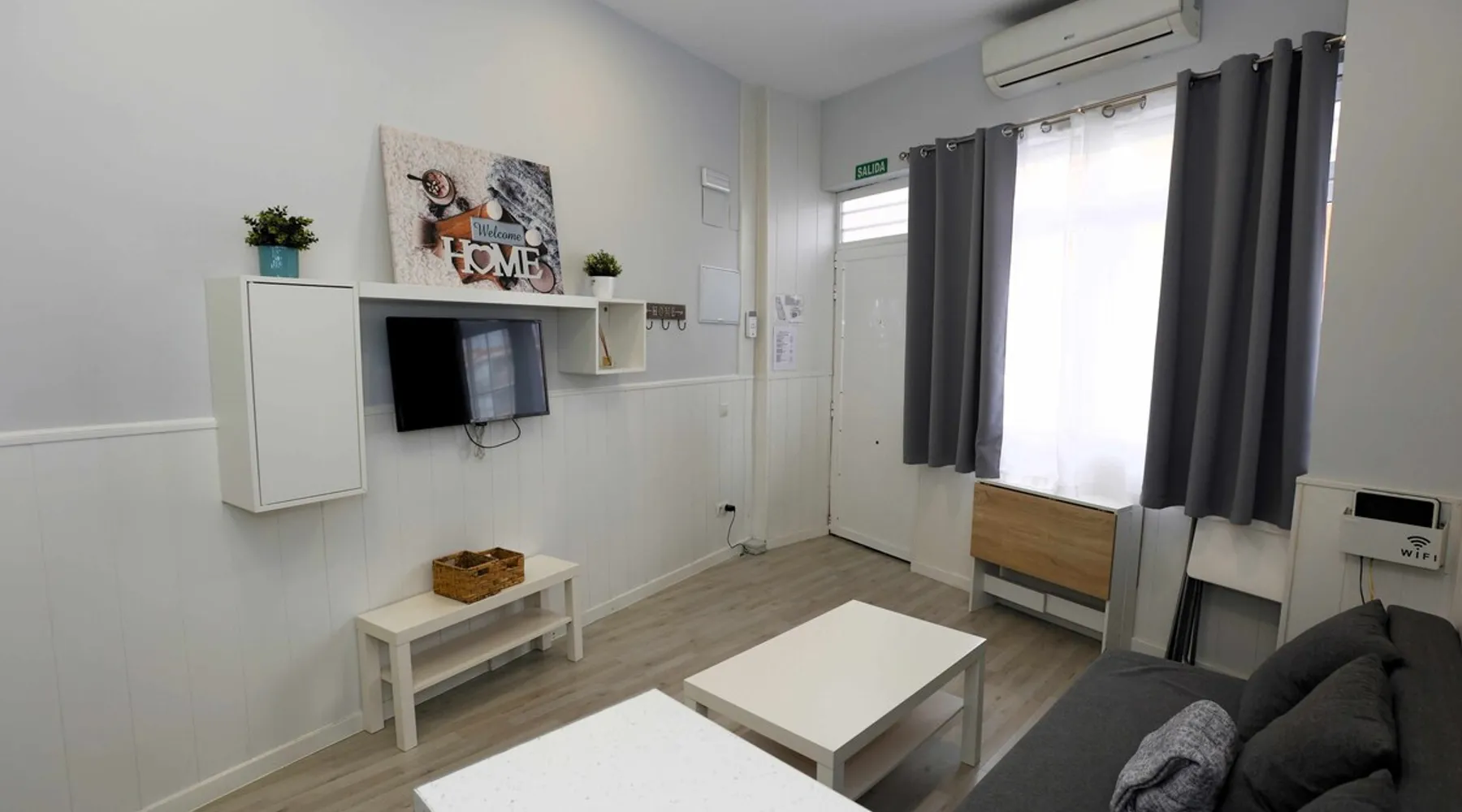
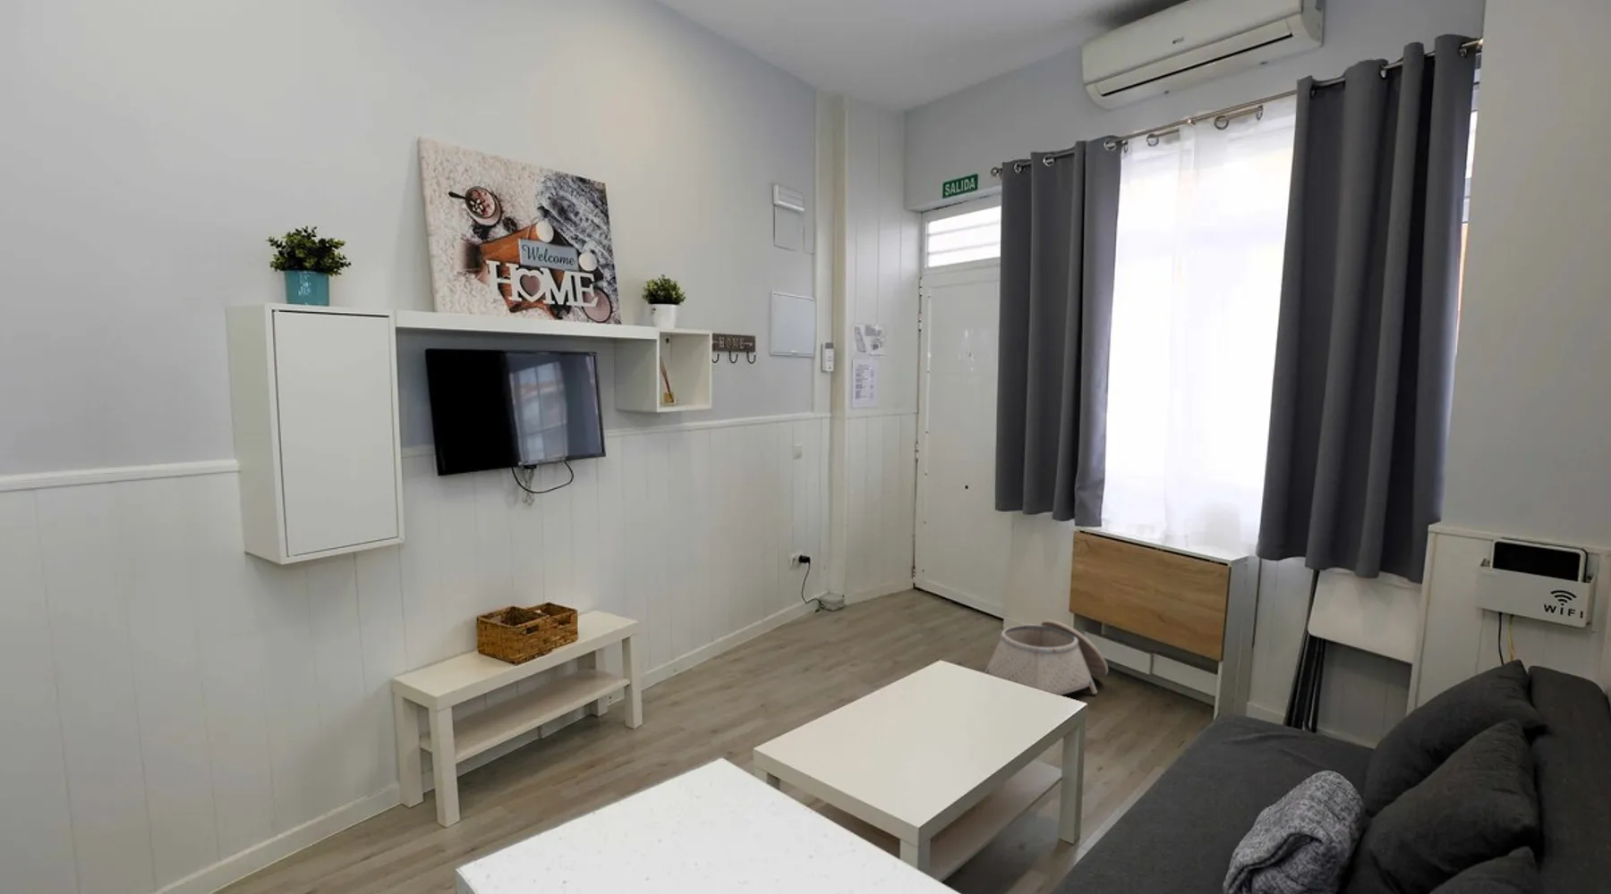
+ basket [984,619,1109,696]
